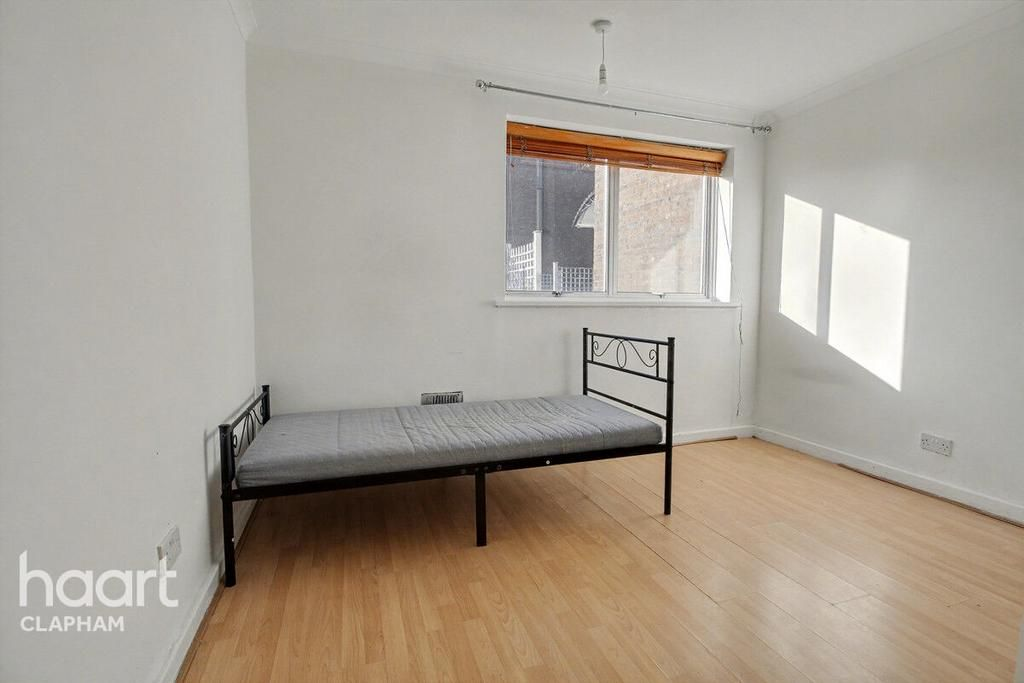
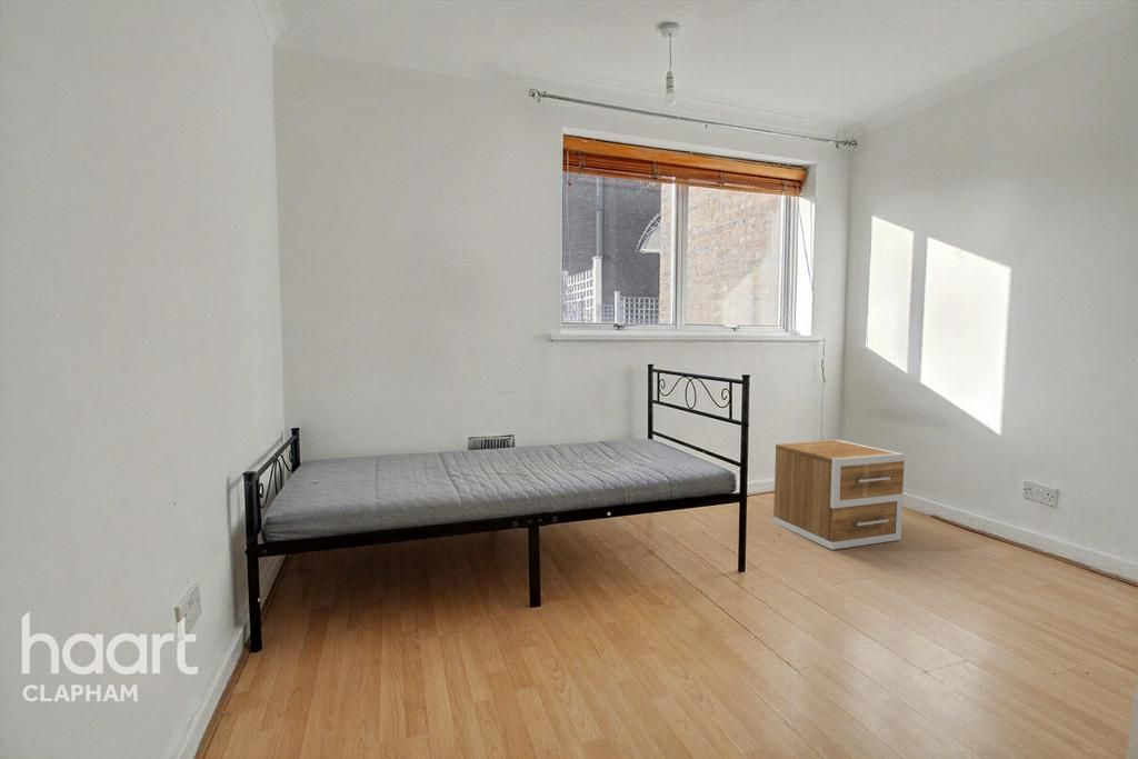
+ nightstand [772,439,906,551]
